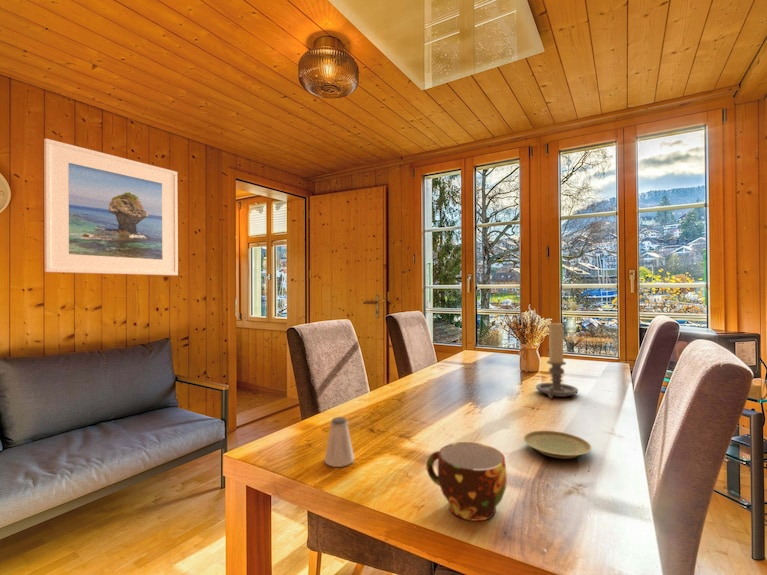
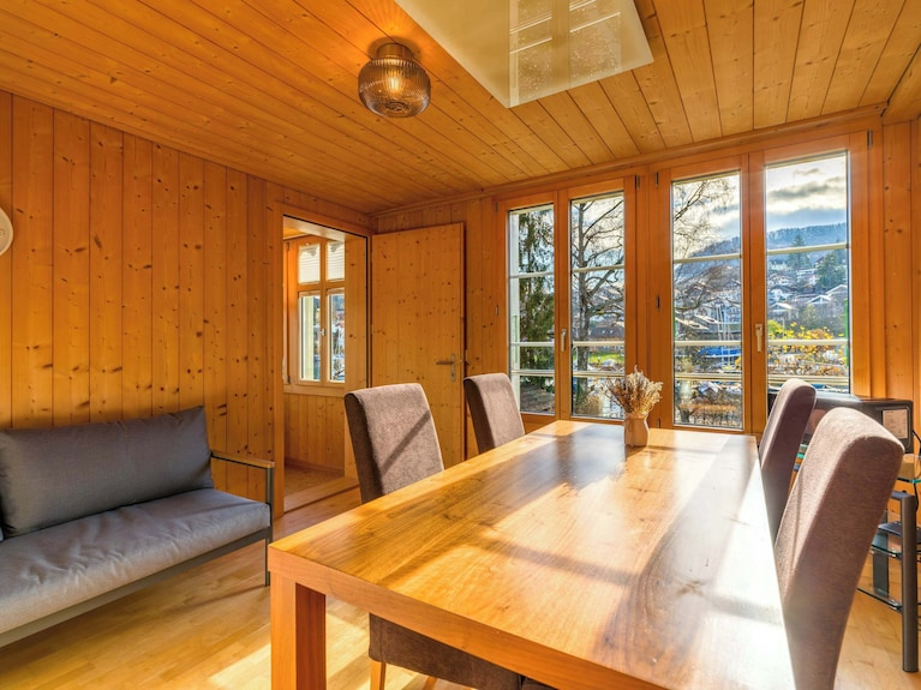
- plate [523,430,592,459]
- candle holder [535,322,579,400]
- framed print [43,137,179,276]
- cup [425,441,508,522]
- saltshaker [323,416,355,468]
